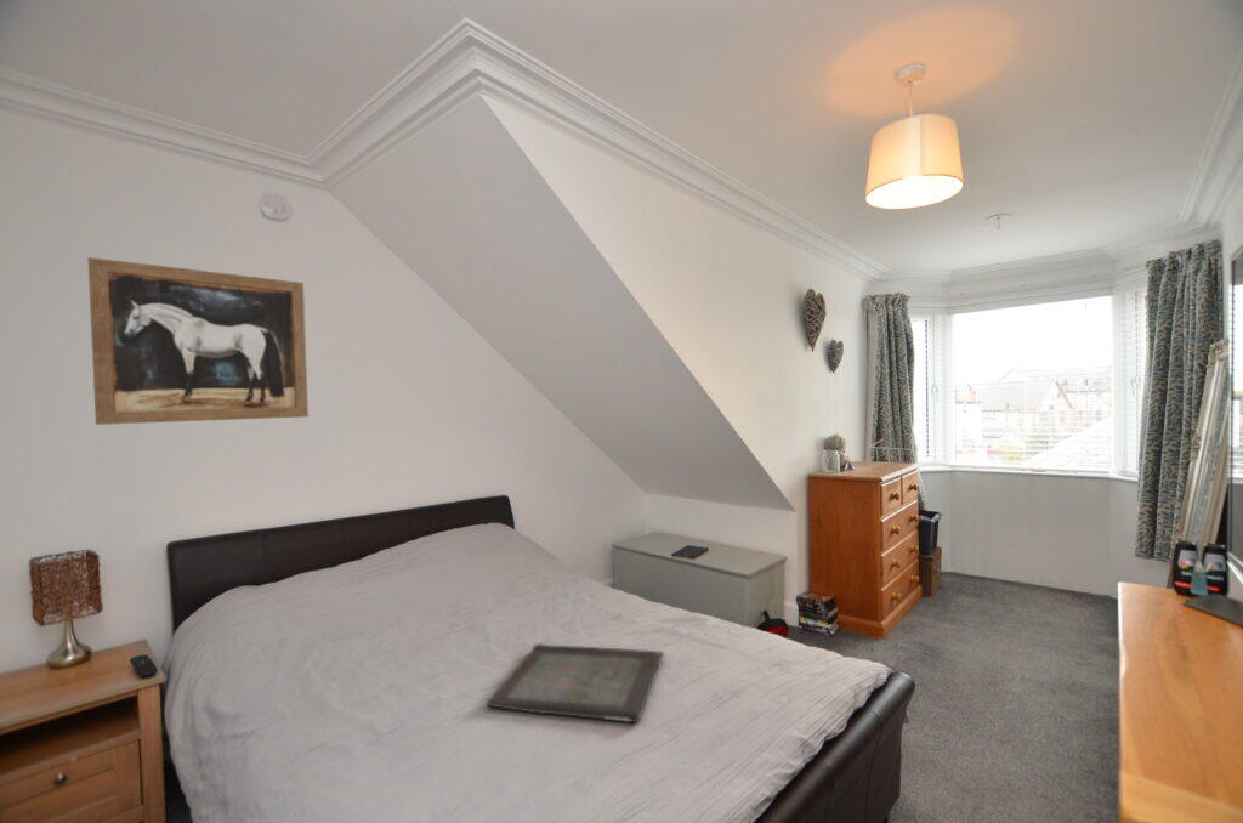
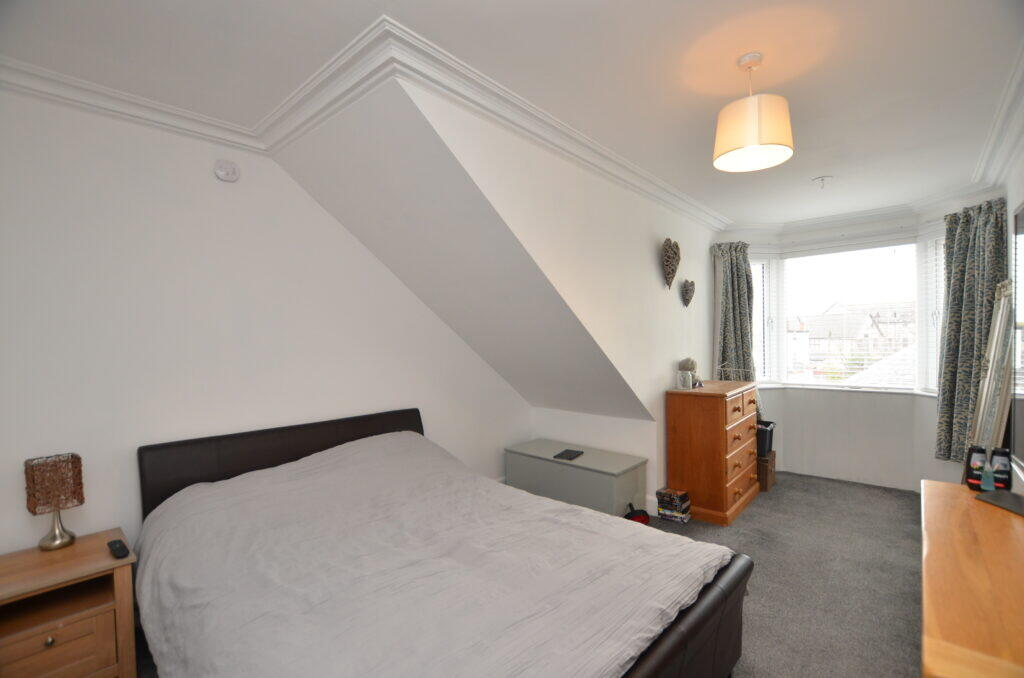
- serving tray [486,642,665,723]
- wall art [86,256,310,426]
